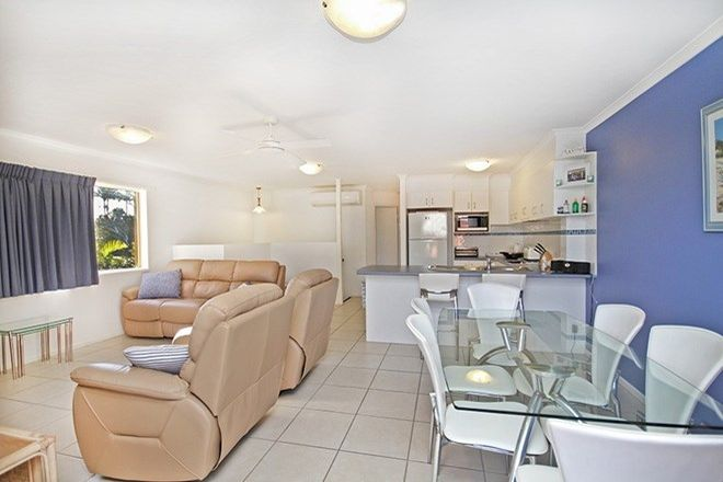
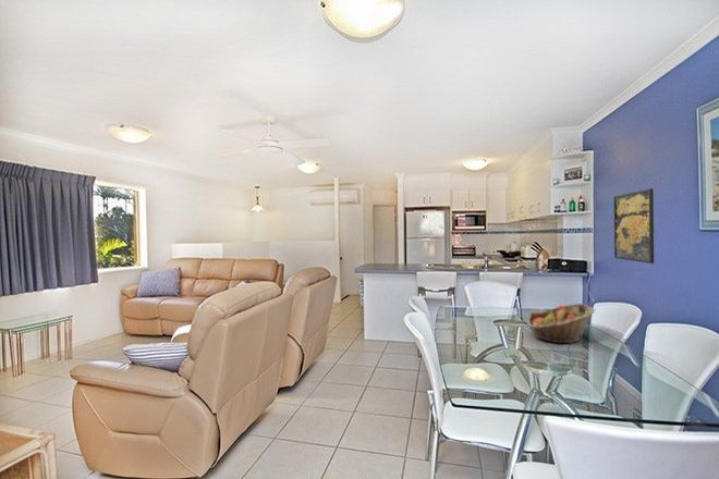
+ fruit basket [526,303,596,345]
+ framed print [613,187,655,265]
